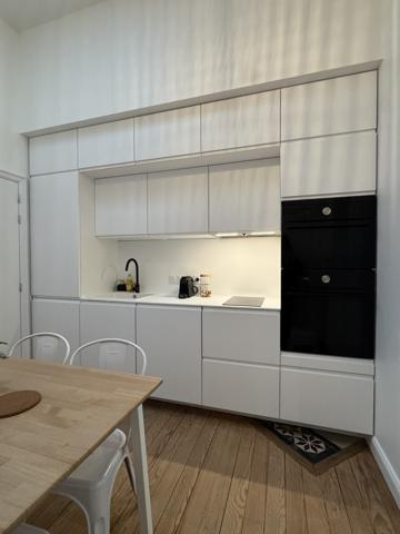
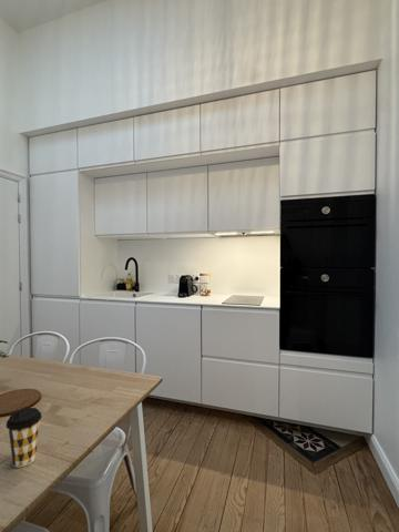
+ coffee cup [6,407,43,469]
